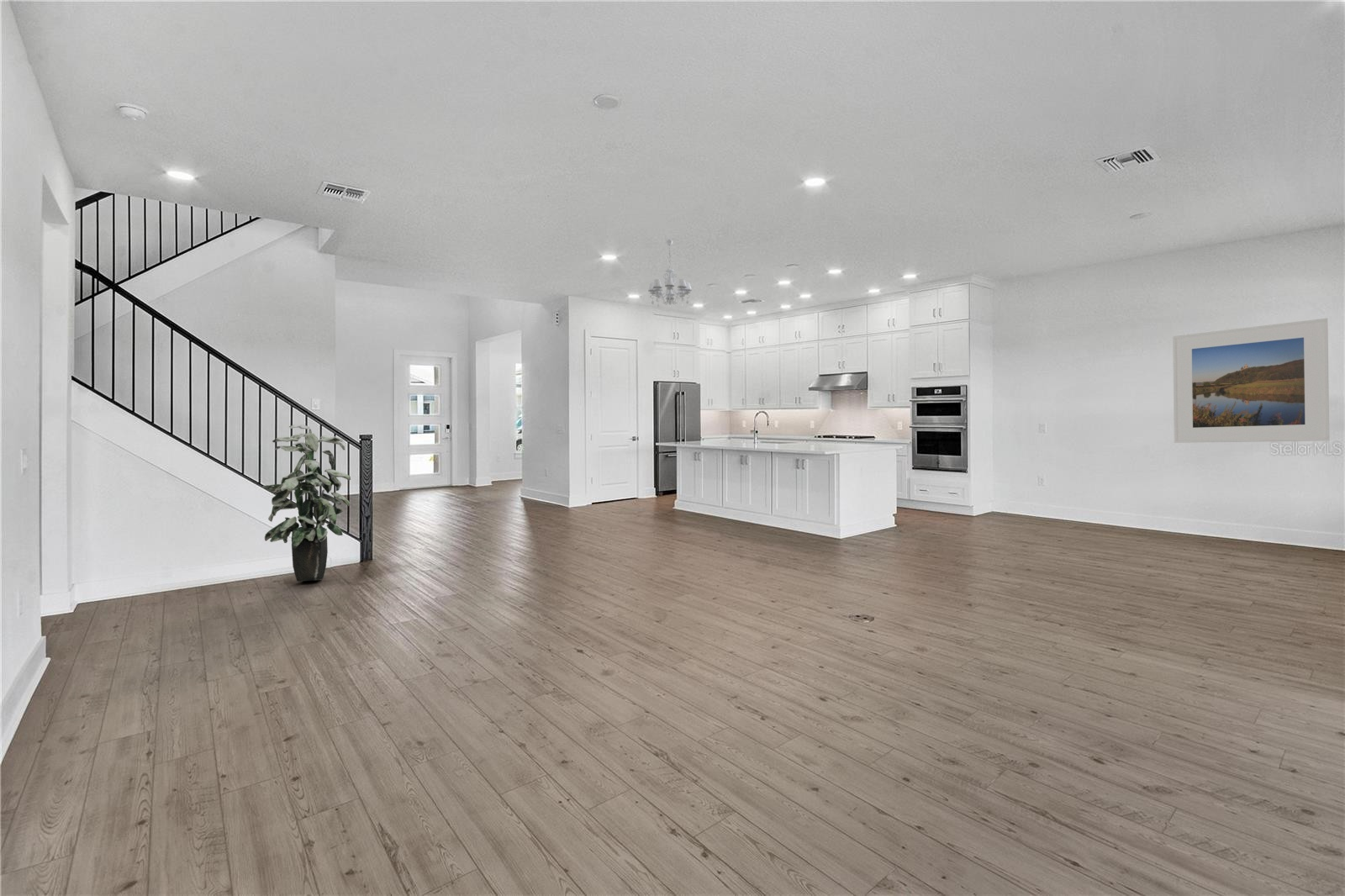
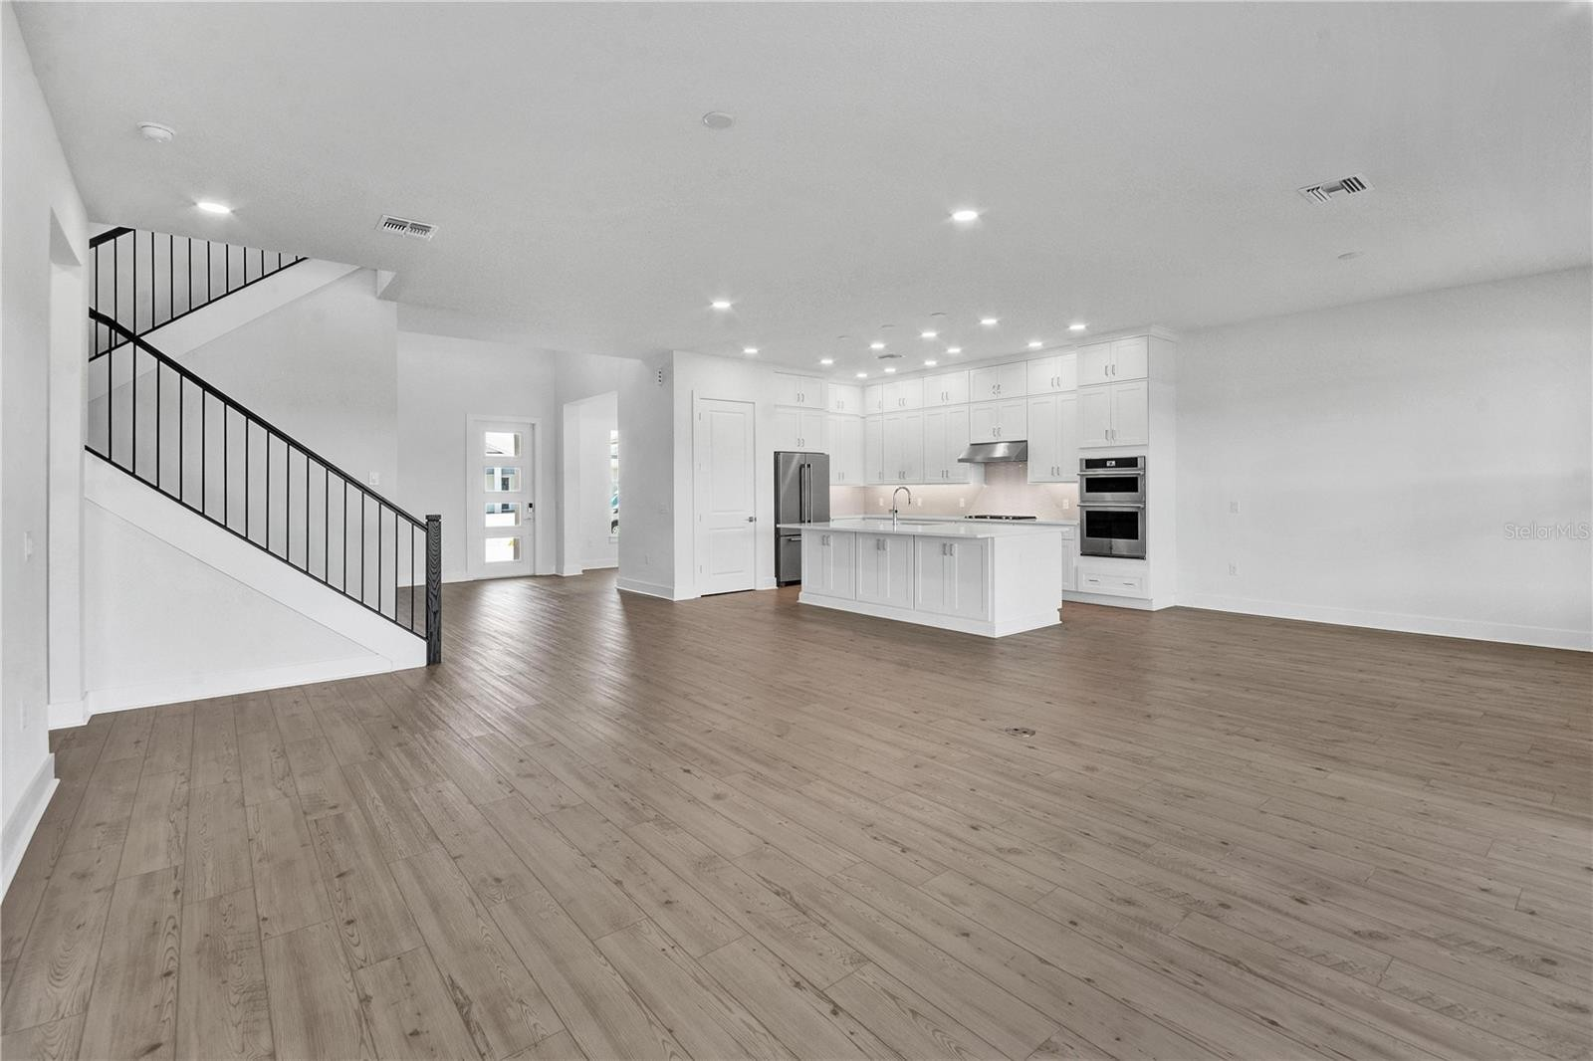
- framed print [1172,318,1330,444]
- chandelier [647,239,693,308]
- indoor plant [261,424,351,582]
